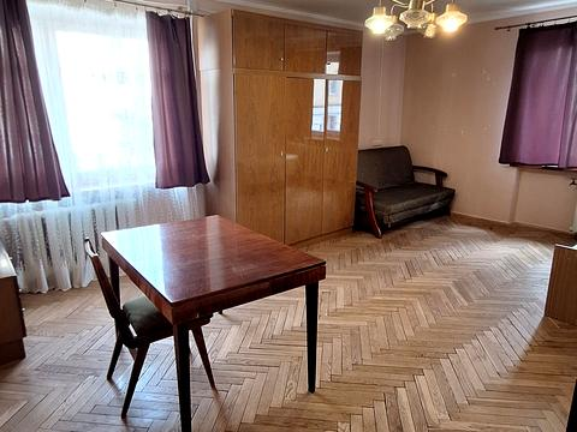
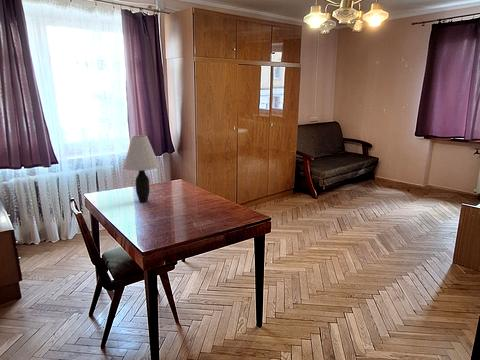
+ table lamp [122,134,160,203]
